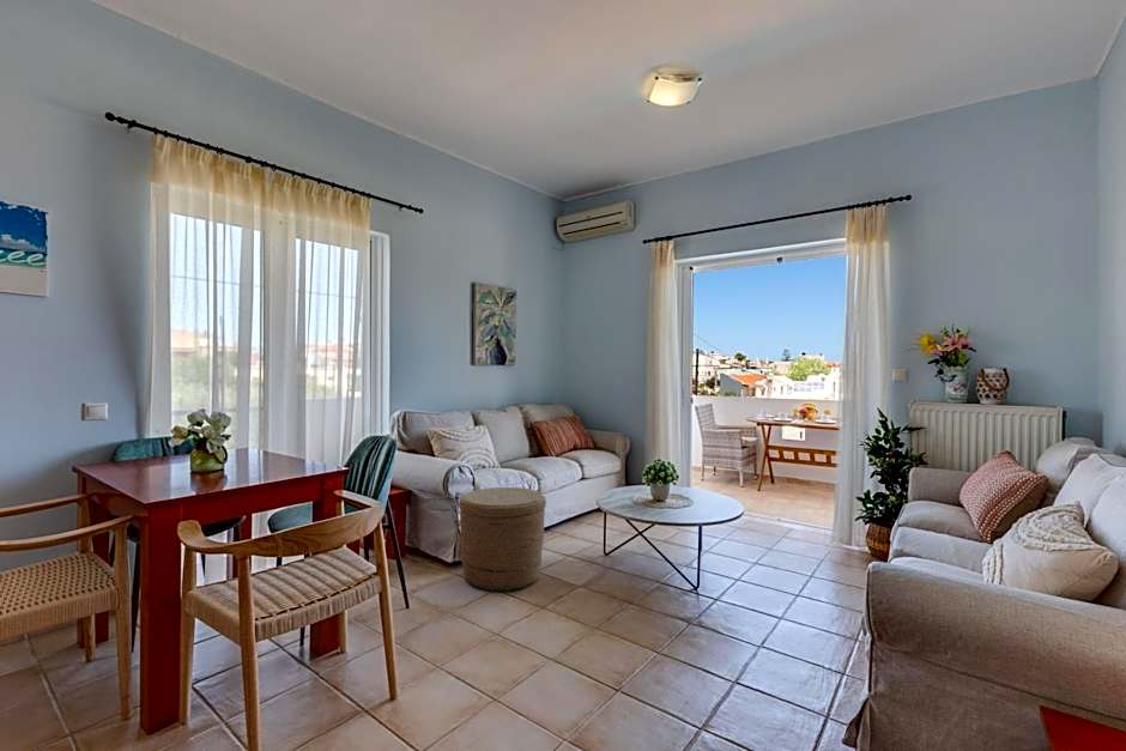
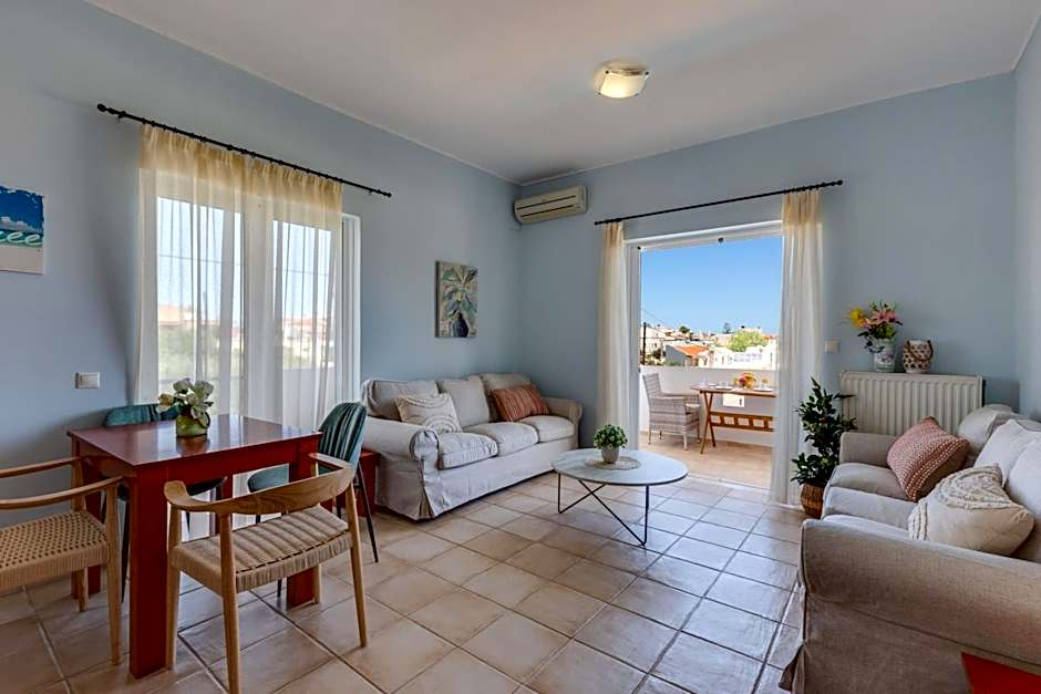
- basket [458,486,547,593]
